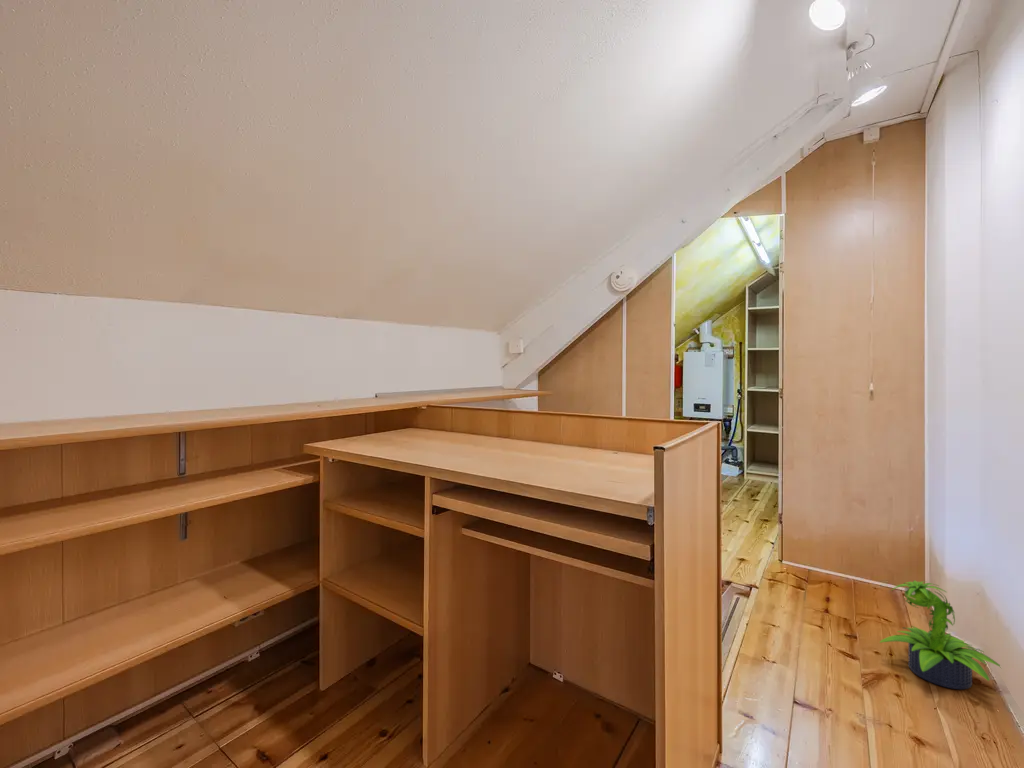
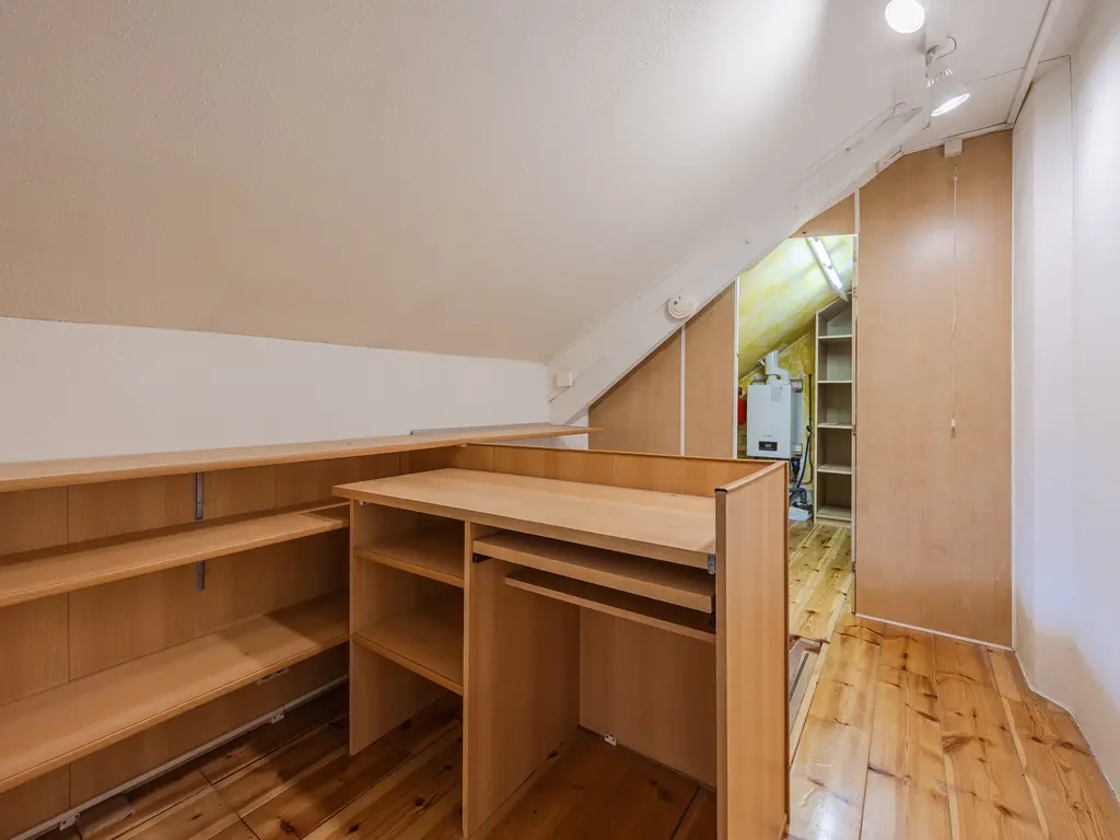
- potted plant [879,580,1001,690]
